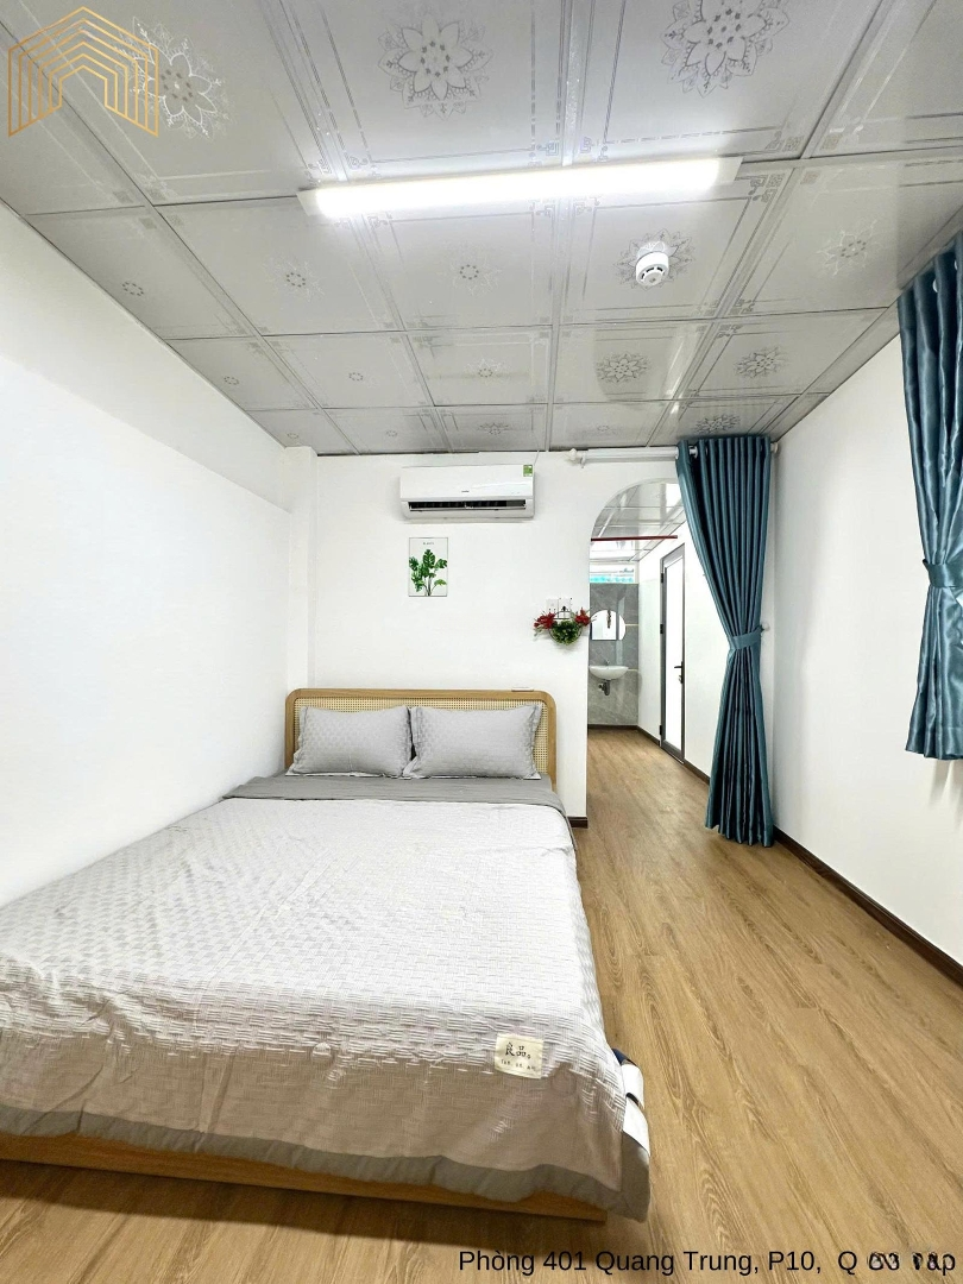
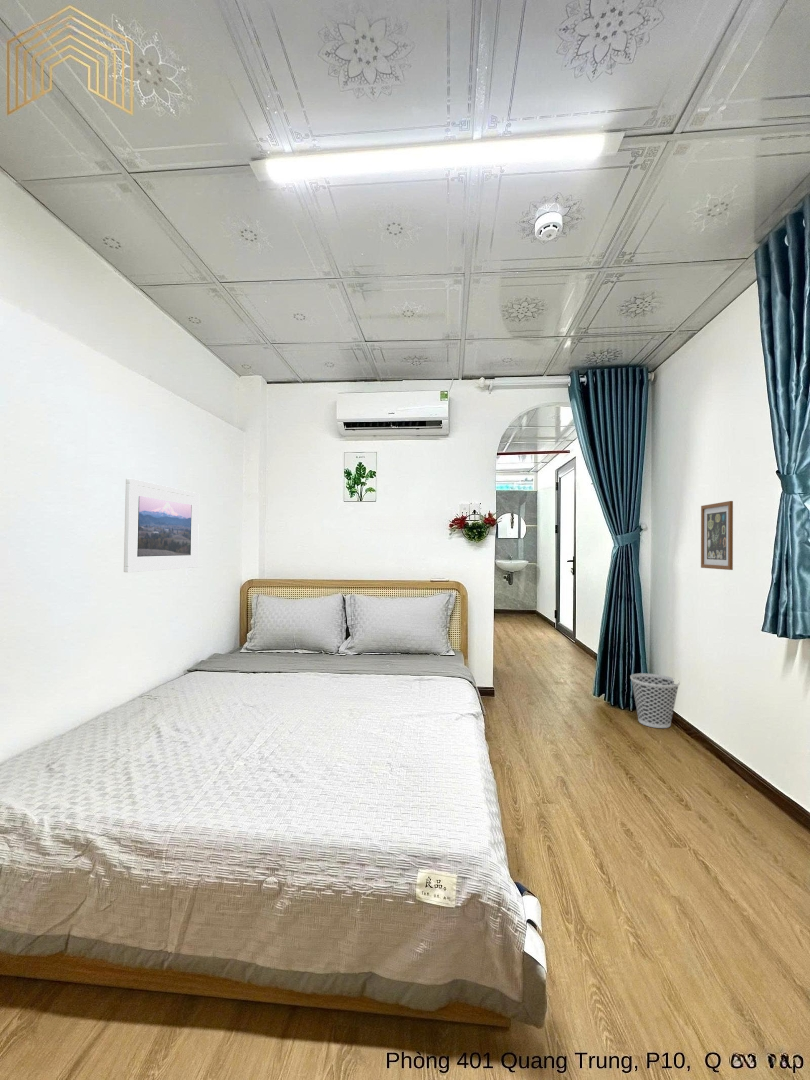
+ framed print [123,478,200,573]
+ wastebasket [629,672,681,729]
+ wall art [700,500,734,571]
